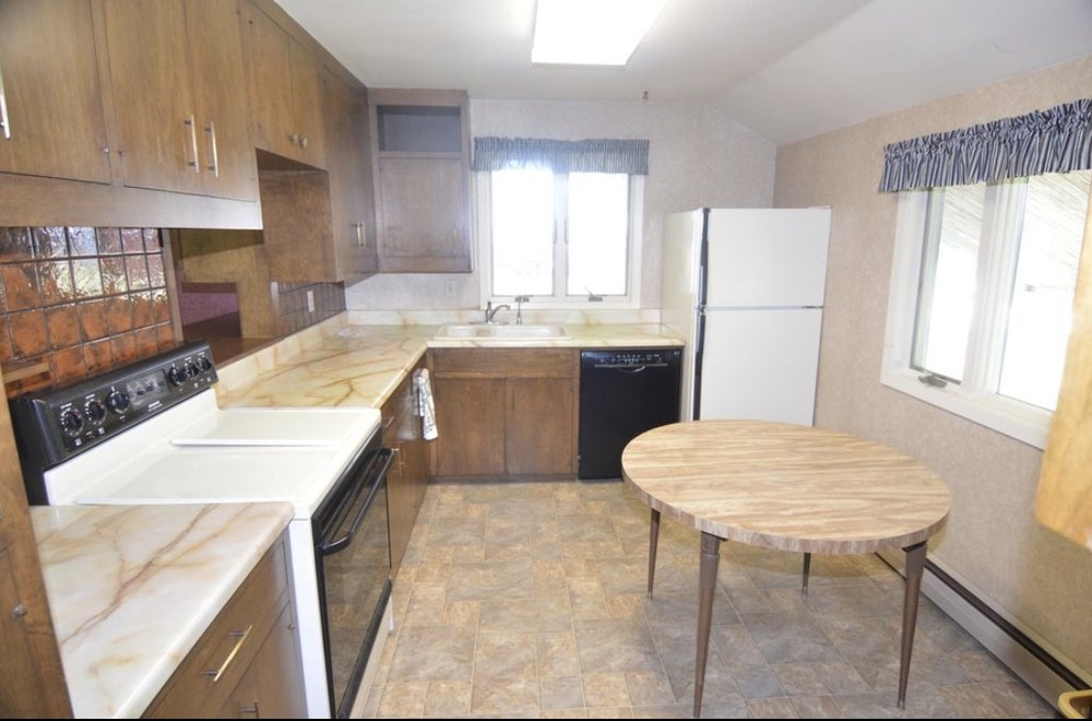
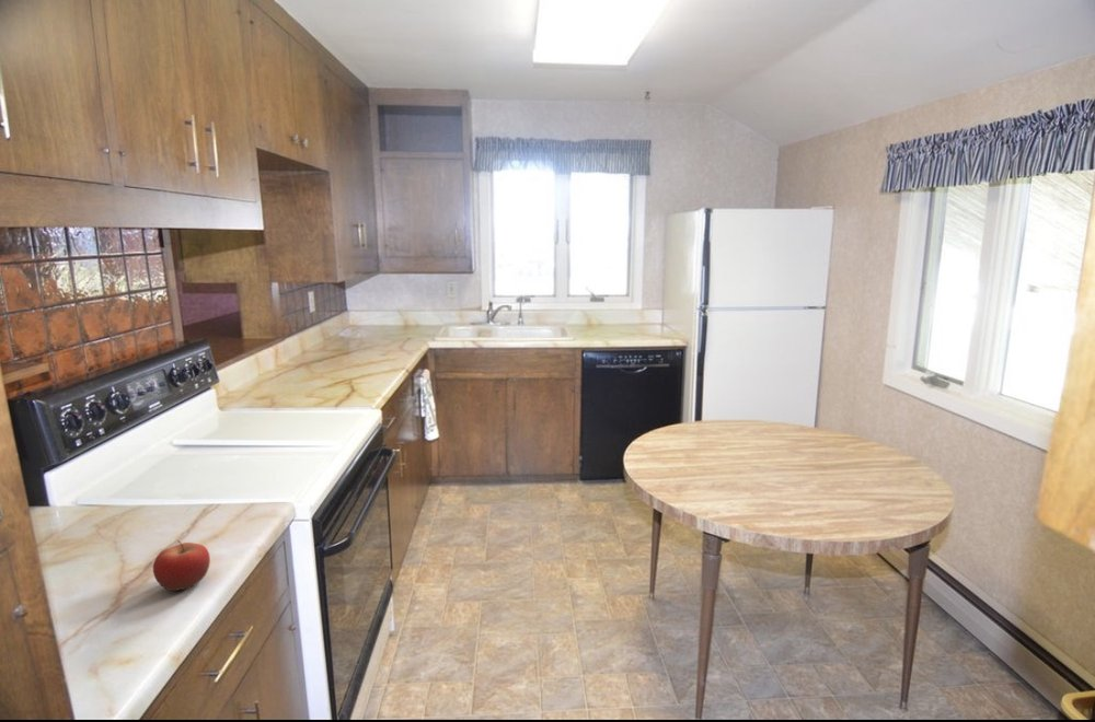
+ fruit [152,539,211,592]
